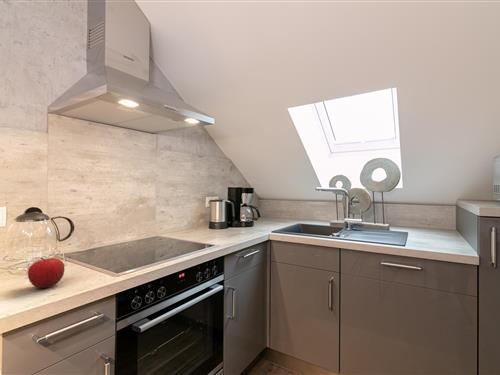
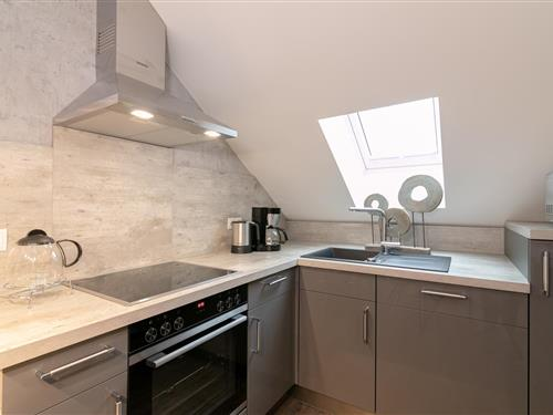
- fruit [27,256,66,289]
